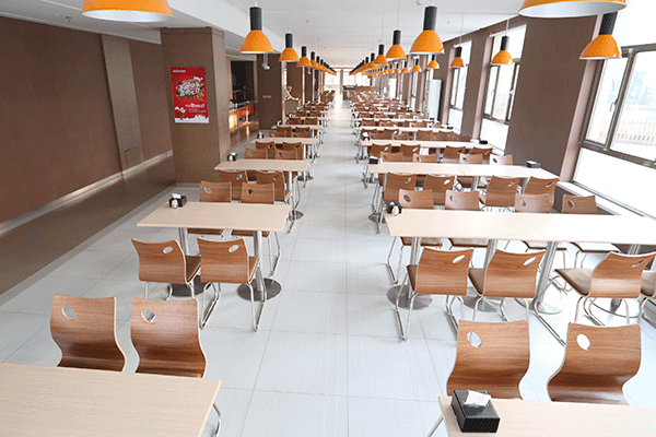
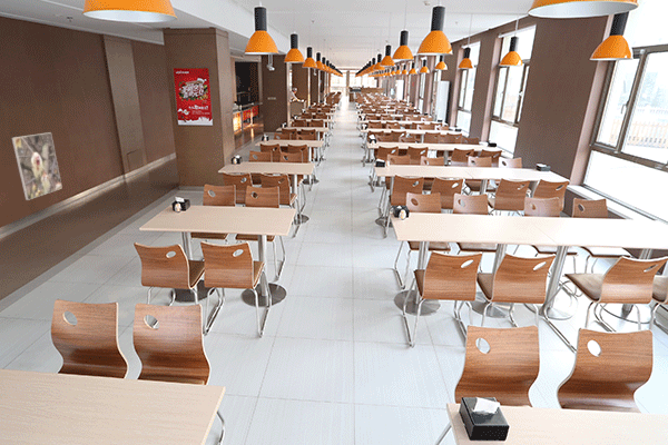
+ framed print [11,131,63,201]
